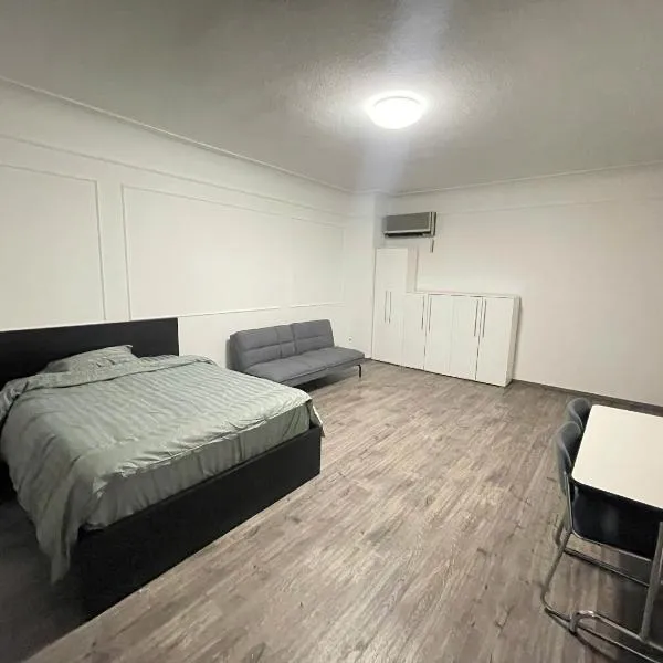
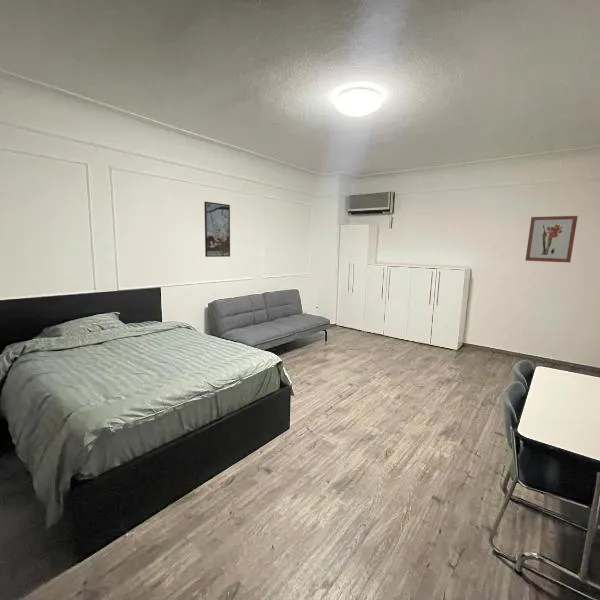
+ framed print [203,201,231,258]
+ wall art [524,215,579,264]
